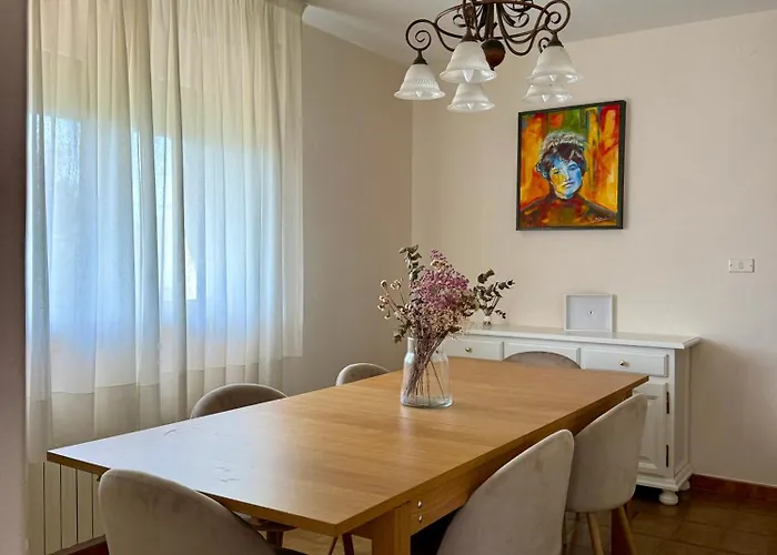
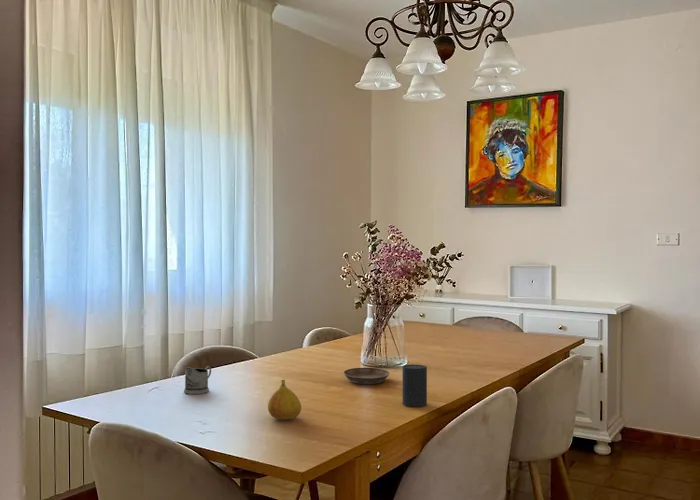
+ cup [402,364,428,407]
+ saucer [343,367,390,385]
+ tea glass holder [183,365,212,395]
+ fruit [267,379,302,420]
